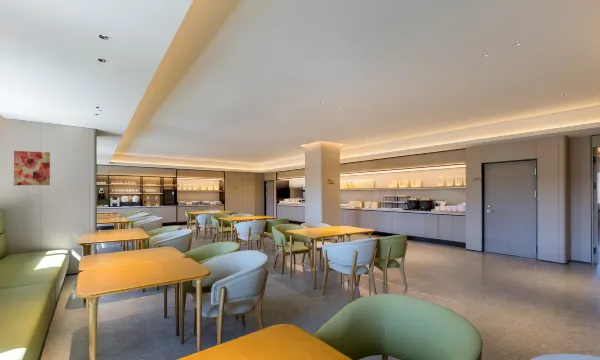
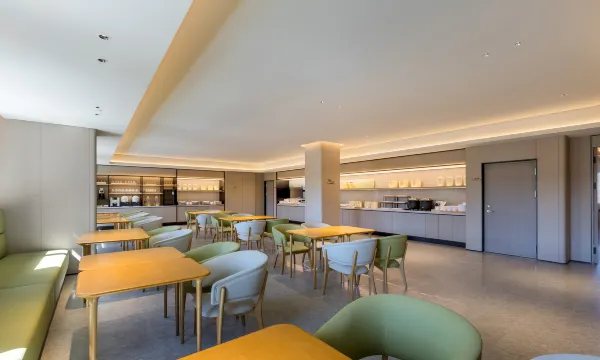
- wall art [13,150,51,186]
